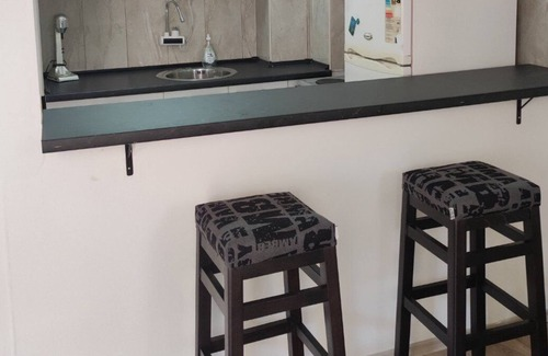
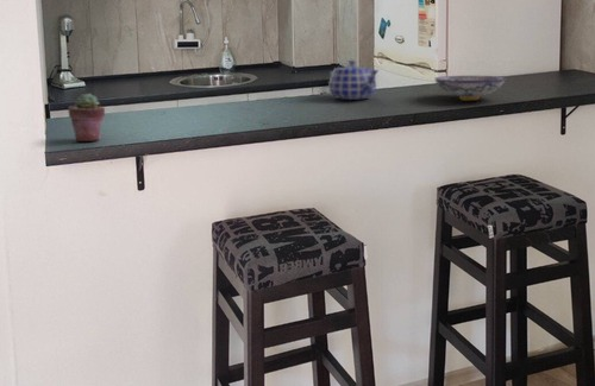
+ teapot [327,59,380,101]
+ potted succulent [68,93,106,143]
+ bowl [433,75,507,101]
